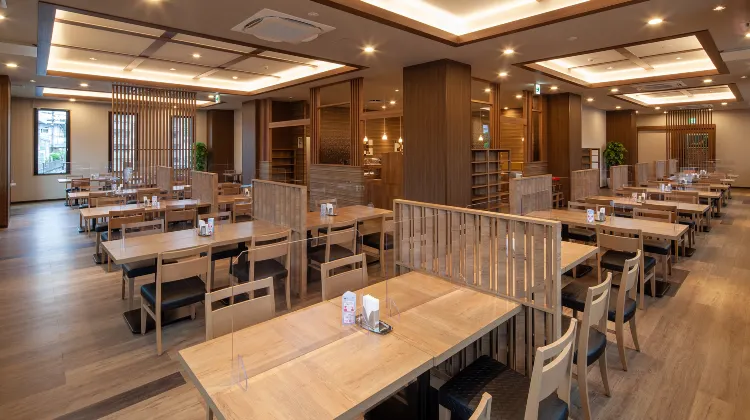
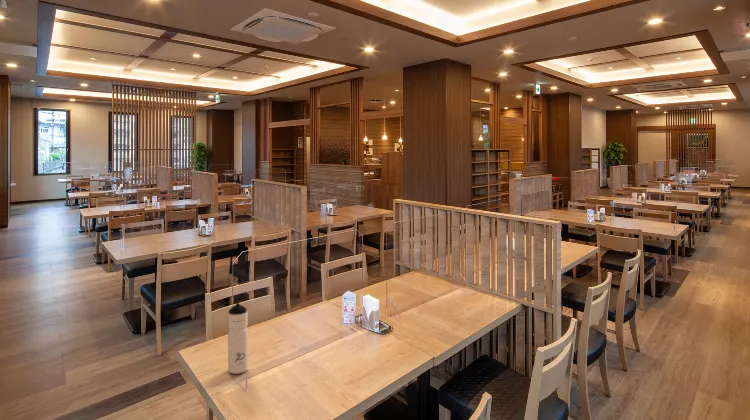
+ water bottle [227,302,249,375]
